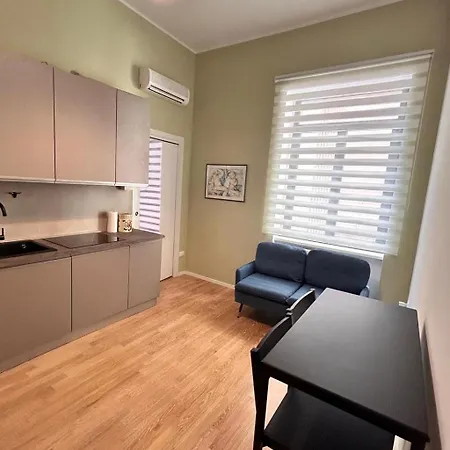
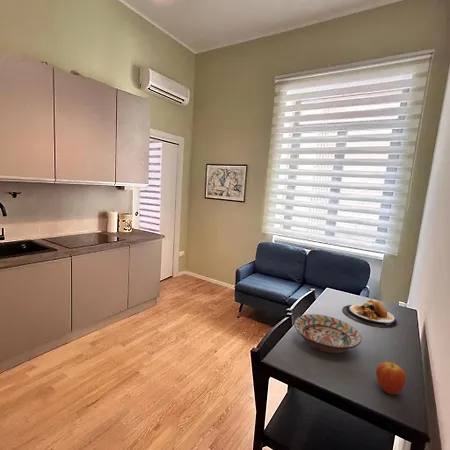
+ decorative bowl [293,313,363,354]
+ fruit [375,361,407,395]
+ plate [341,298,398,328]
